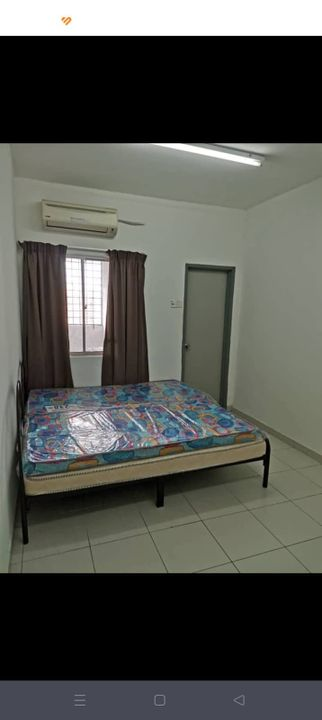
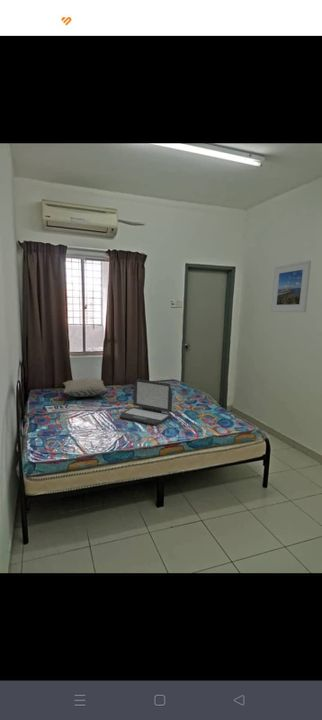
+ pillow [62,377,108,398]
+ laptop [119,378,173,426]
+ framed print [270,259,312,313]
